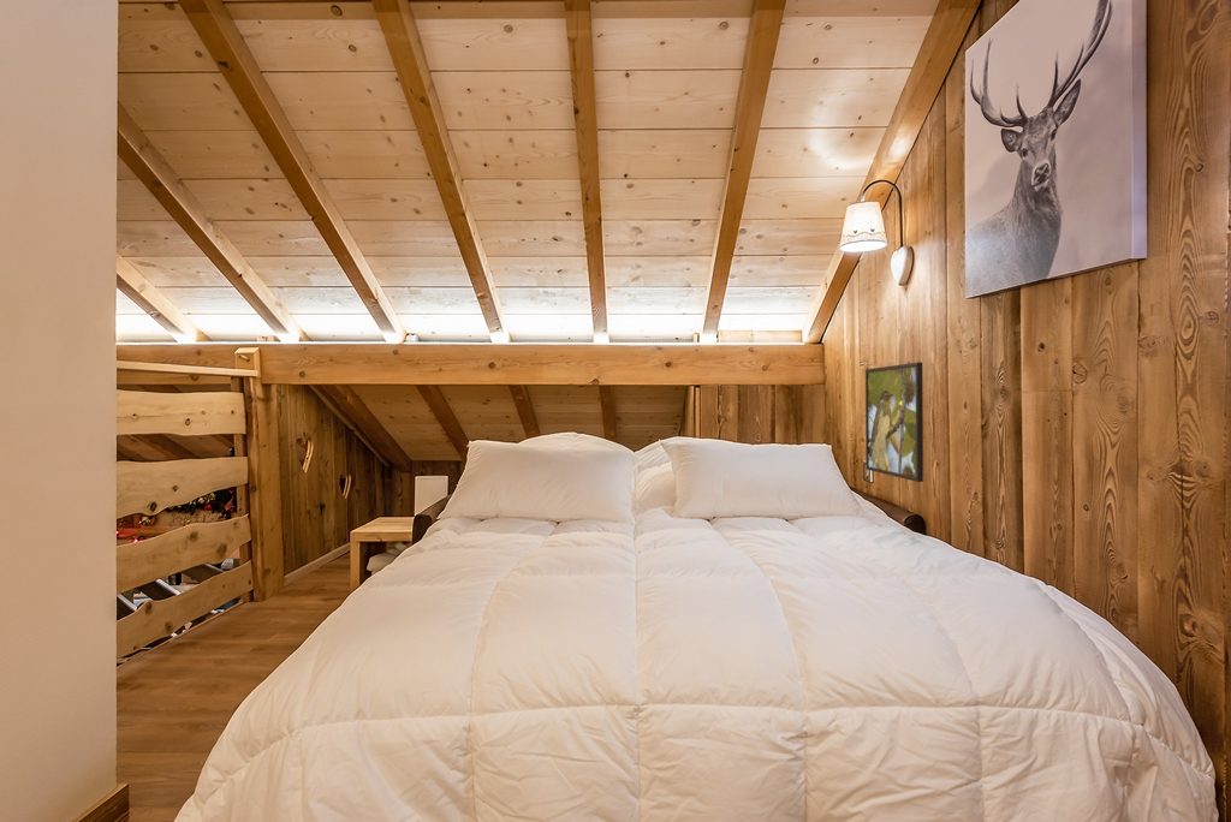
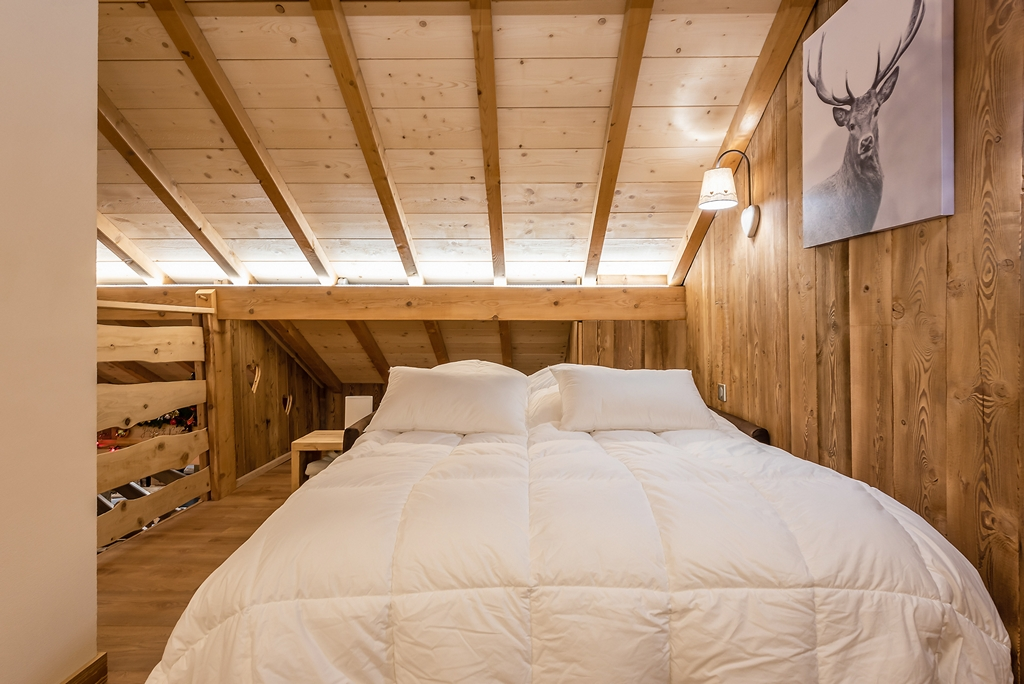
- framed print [864,361,924,483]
